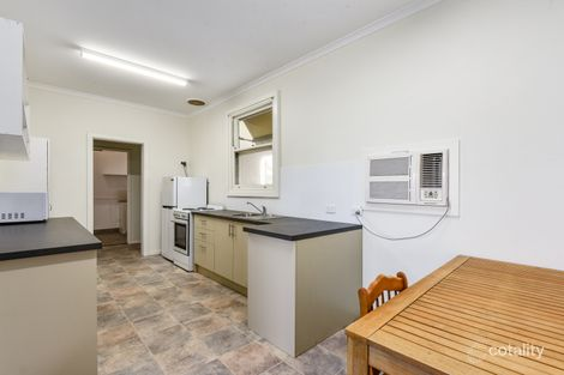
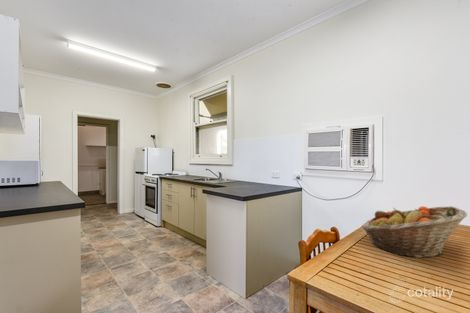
+ fruit basket [361,205,468,259]
